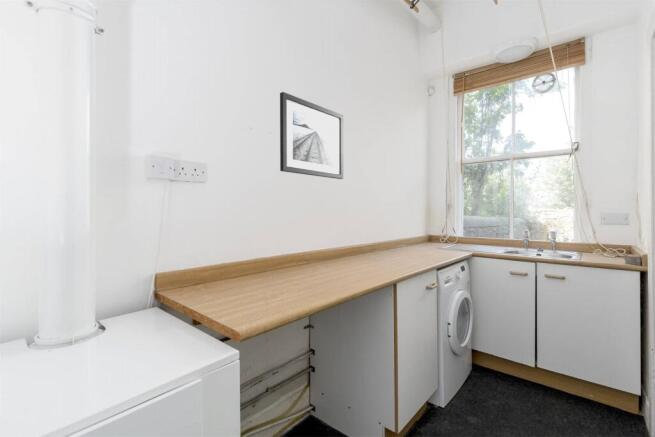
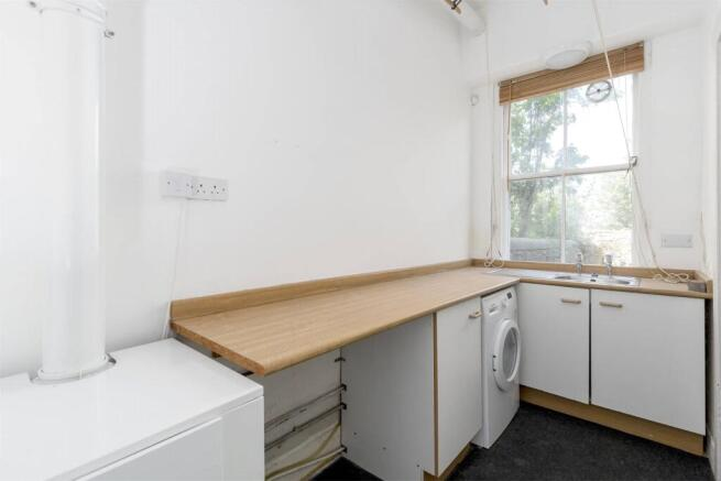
- wall art [279,91,344,180]
